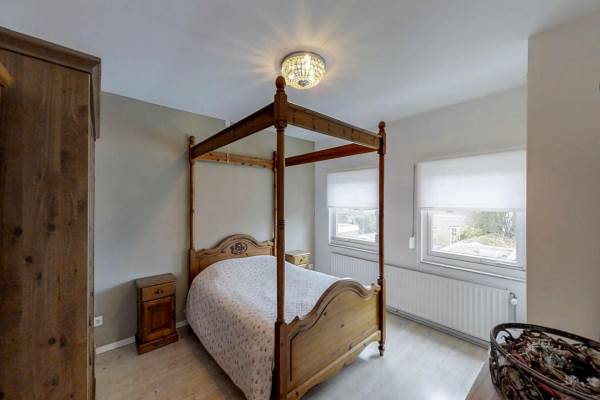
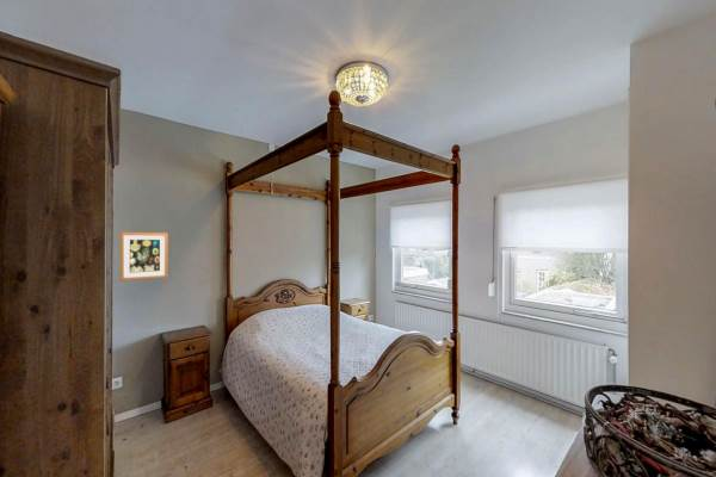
+ wall art [119,231,169,281]
